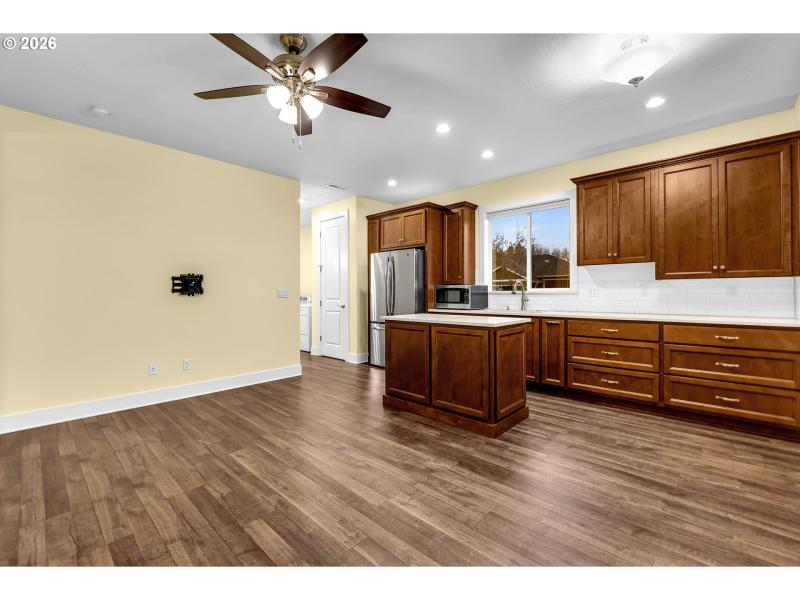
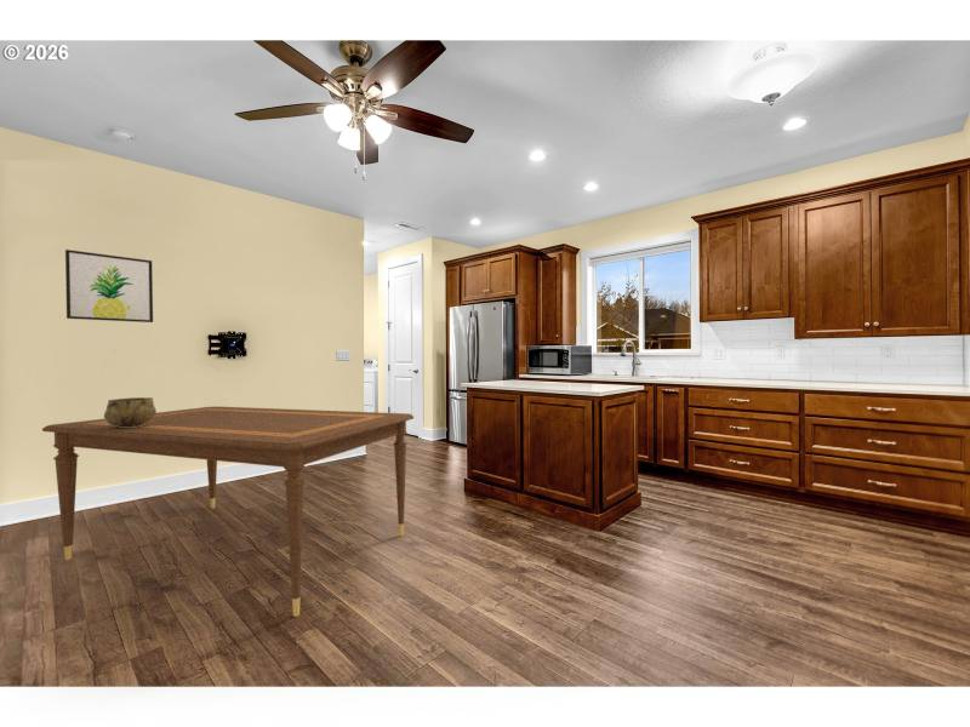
+ dining table [41,406,415,618]
+ wall art [64,248,154,324]
+ decorative bowl [103,396,158,428]
